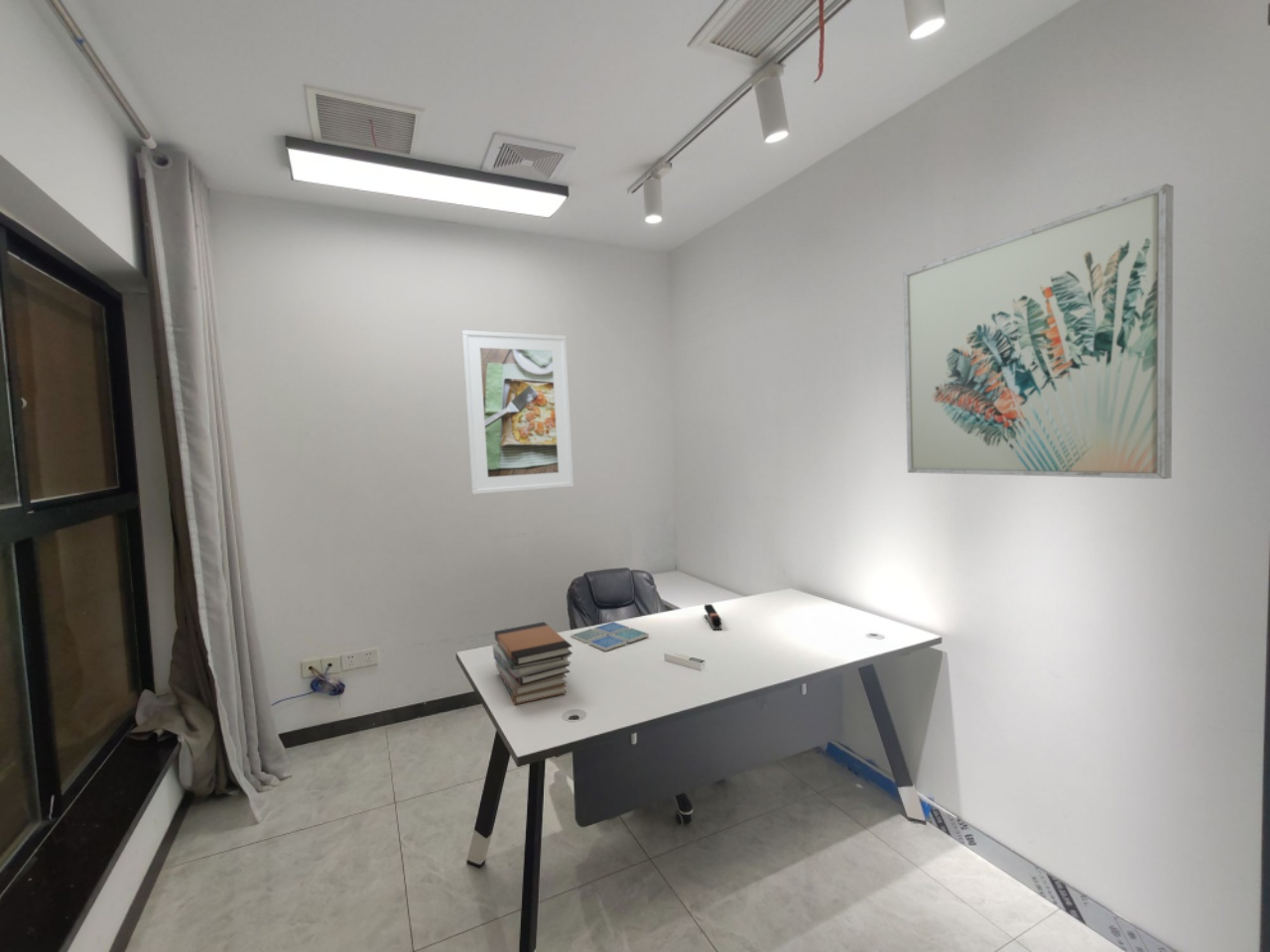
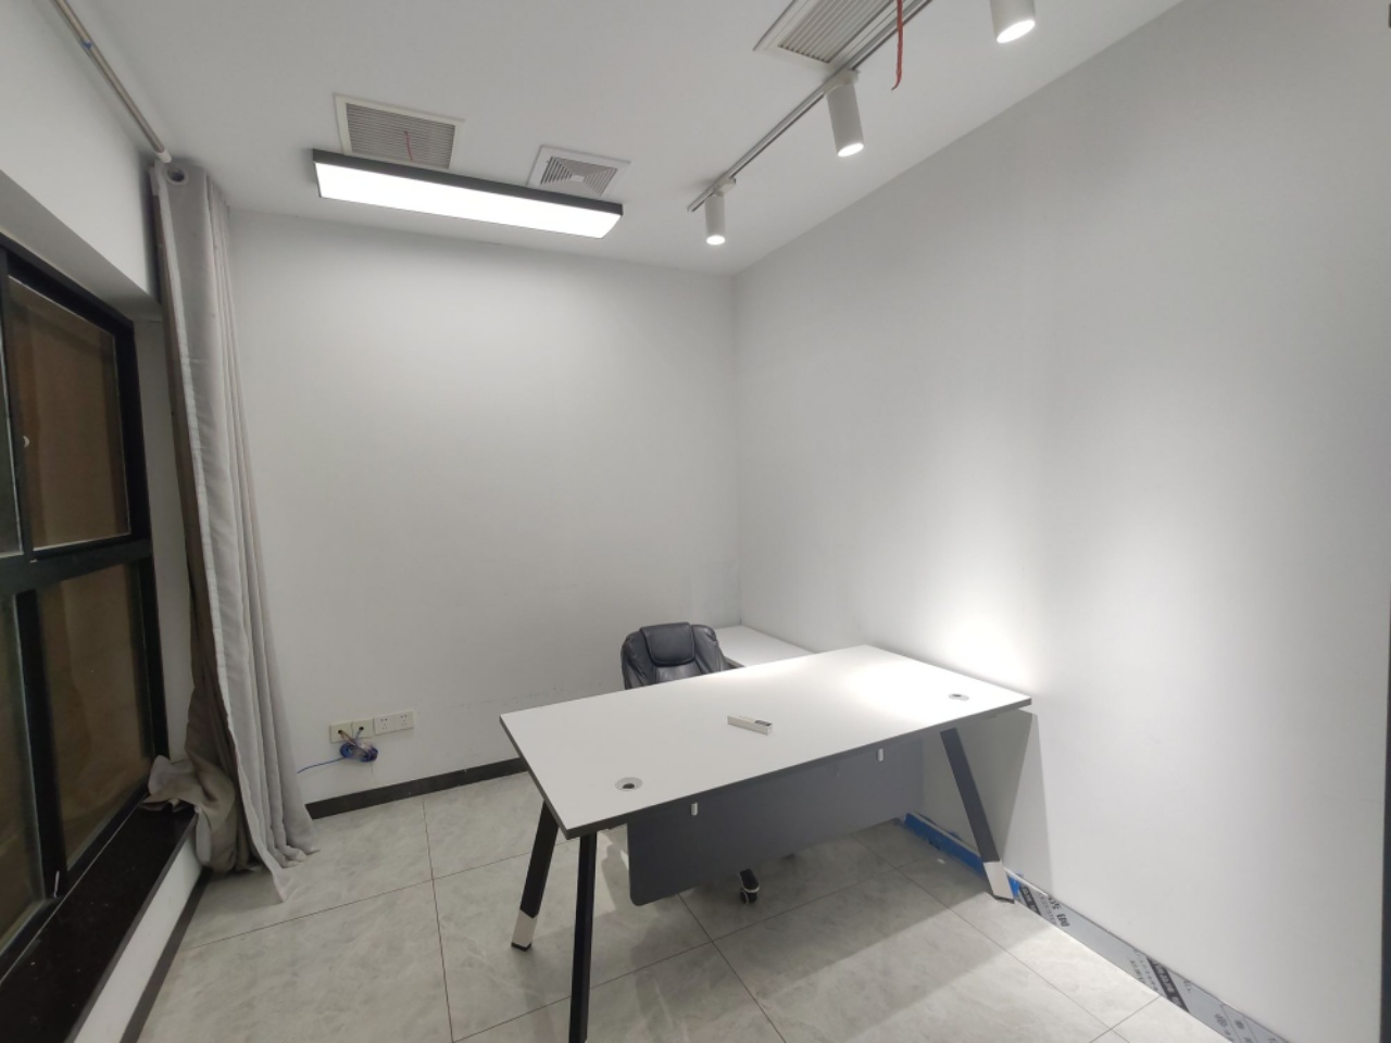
- drink coaster [570,621,650,653]
- wall art [903,182,1174,480]
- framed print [461,329,574,495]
- stapler [703,603,723,631]
- book stack [491,621,573,705]
